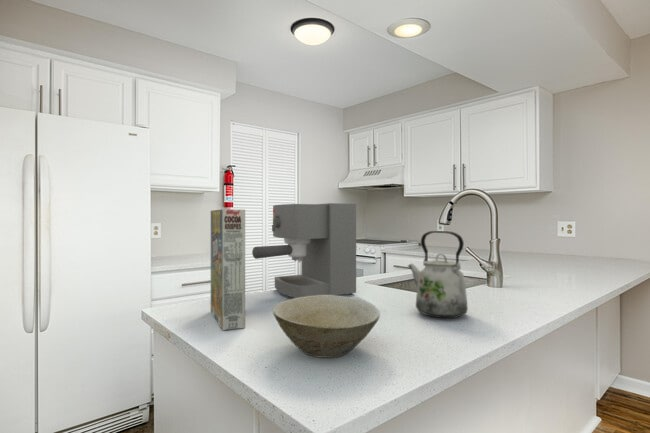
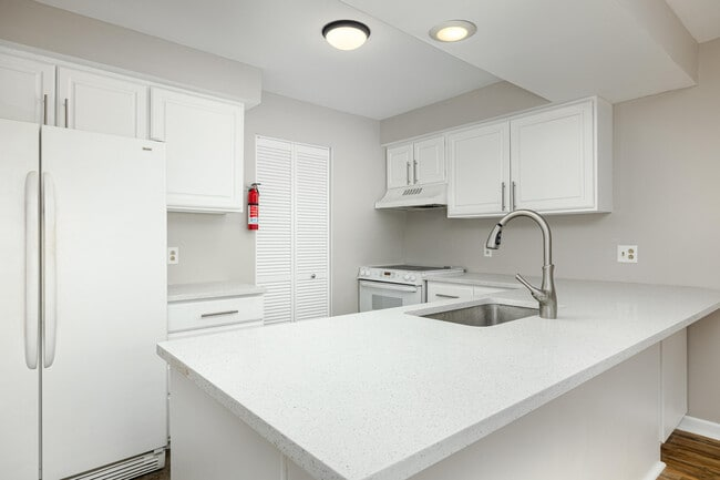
- cereal box [210,208,246,331]
- coffee maker [251,202,357,298]
- bowl [272,295,381,359]
- kettle [407,230,469,319]
